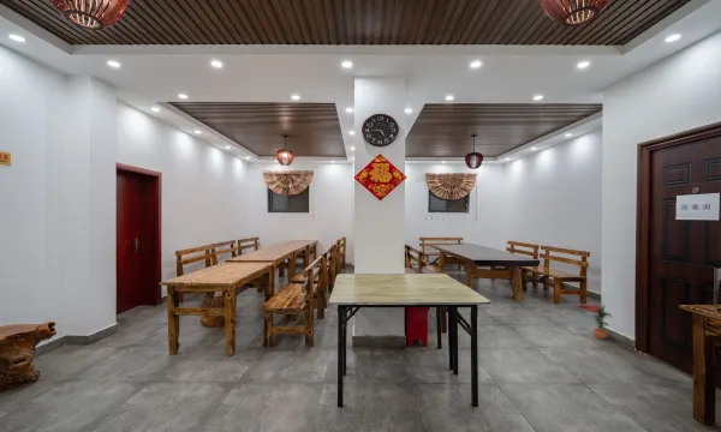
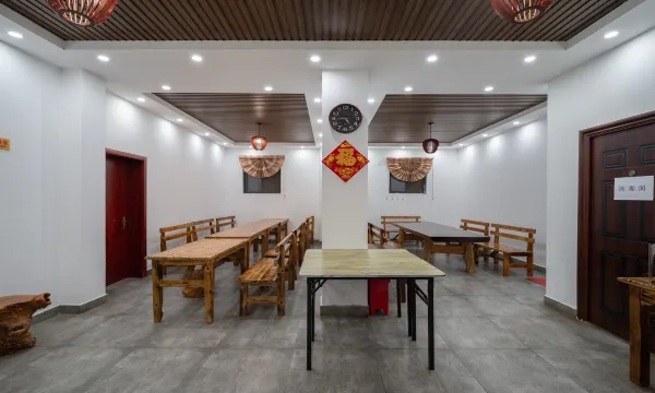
- potted plant [591,301,613,341]
